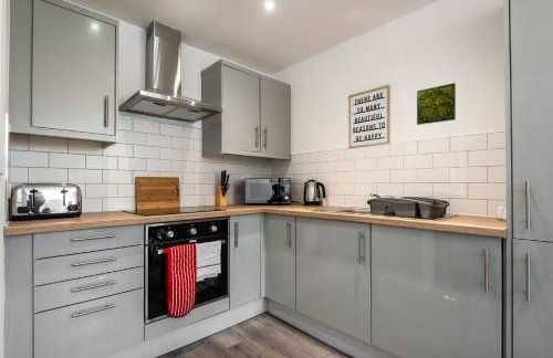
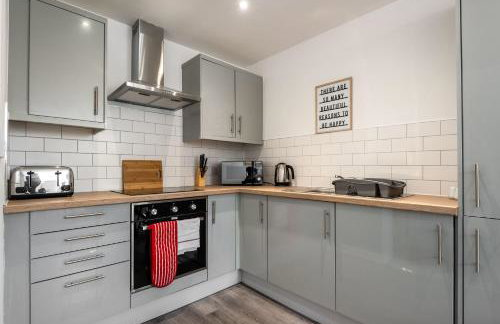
- decorative tile [416,82,457,126]
